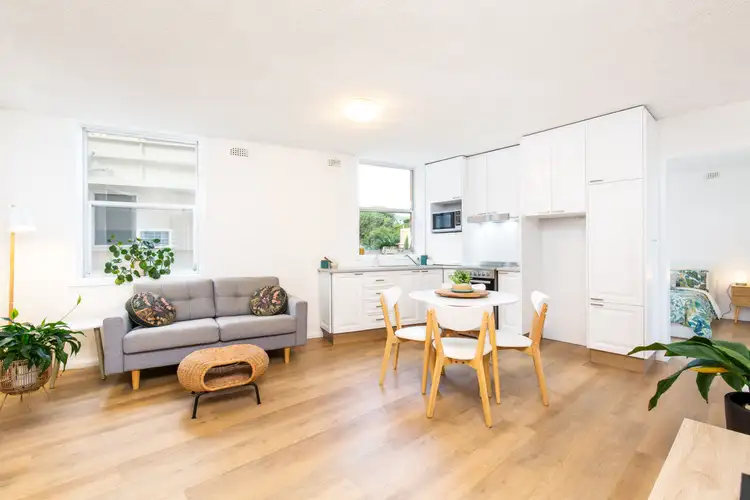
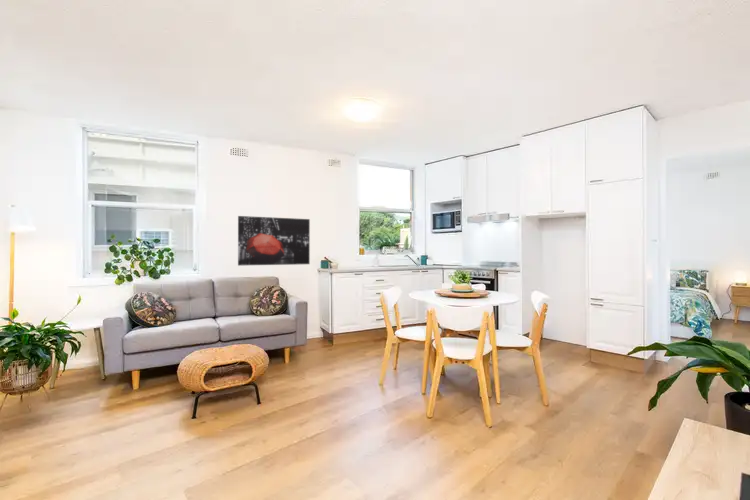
+ wall art [237,215,311,267]
